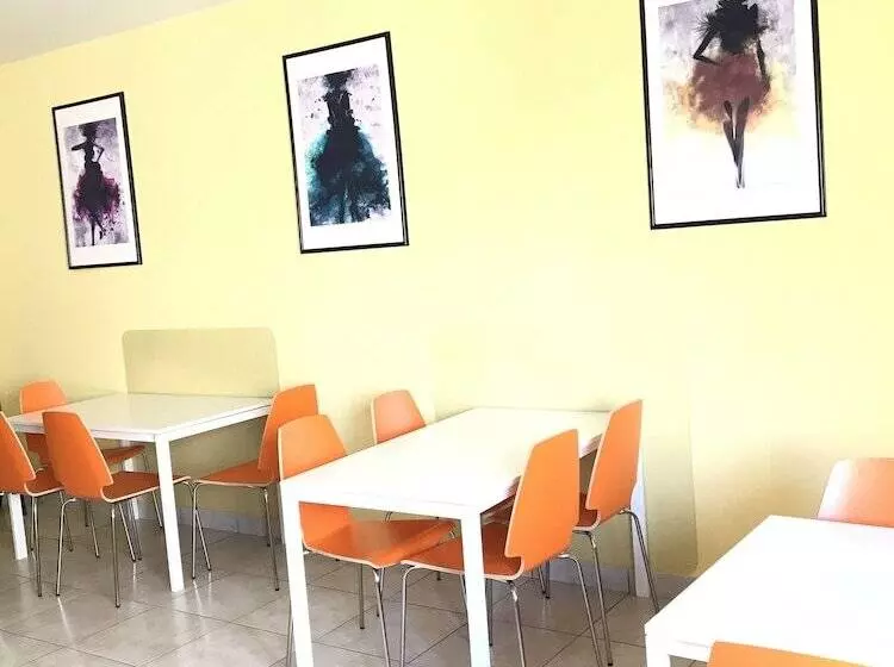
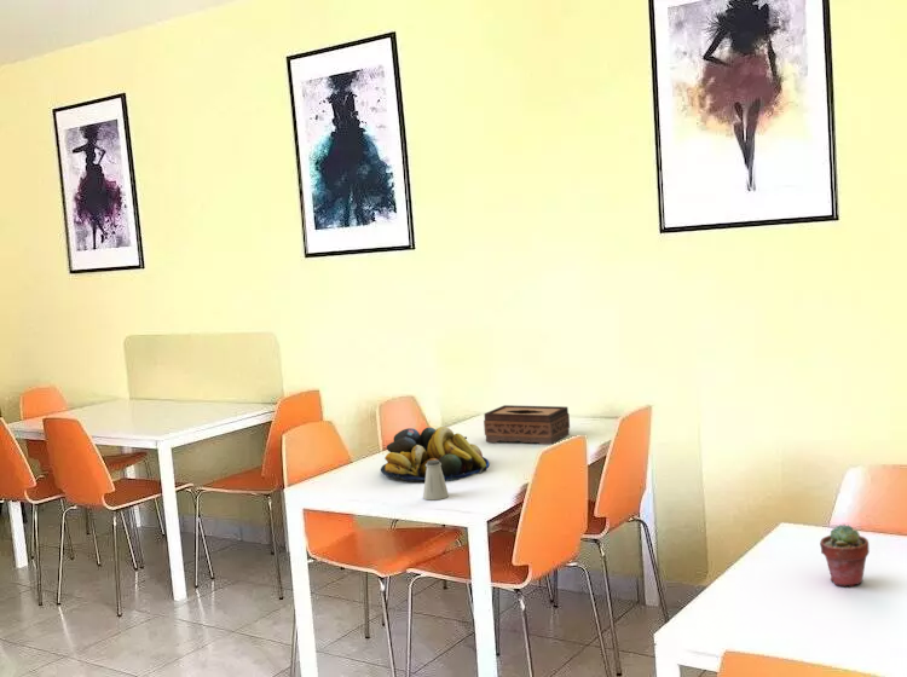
+ saltshaker [422,459,450,500]
+ fruit bowl [380,426,490,484]
+ potted succulent [819,523,871,588]
+ tissue box [483,404,571,446]
